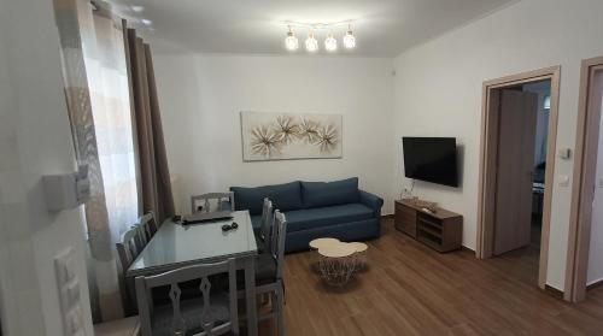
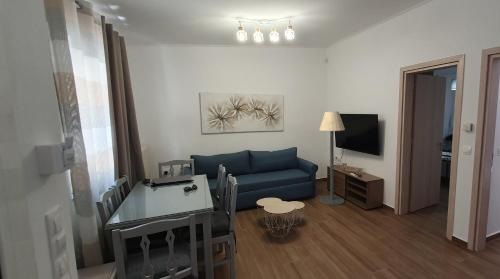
+ floor lamp [318,110,346,206]
